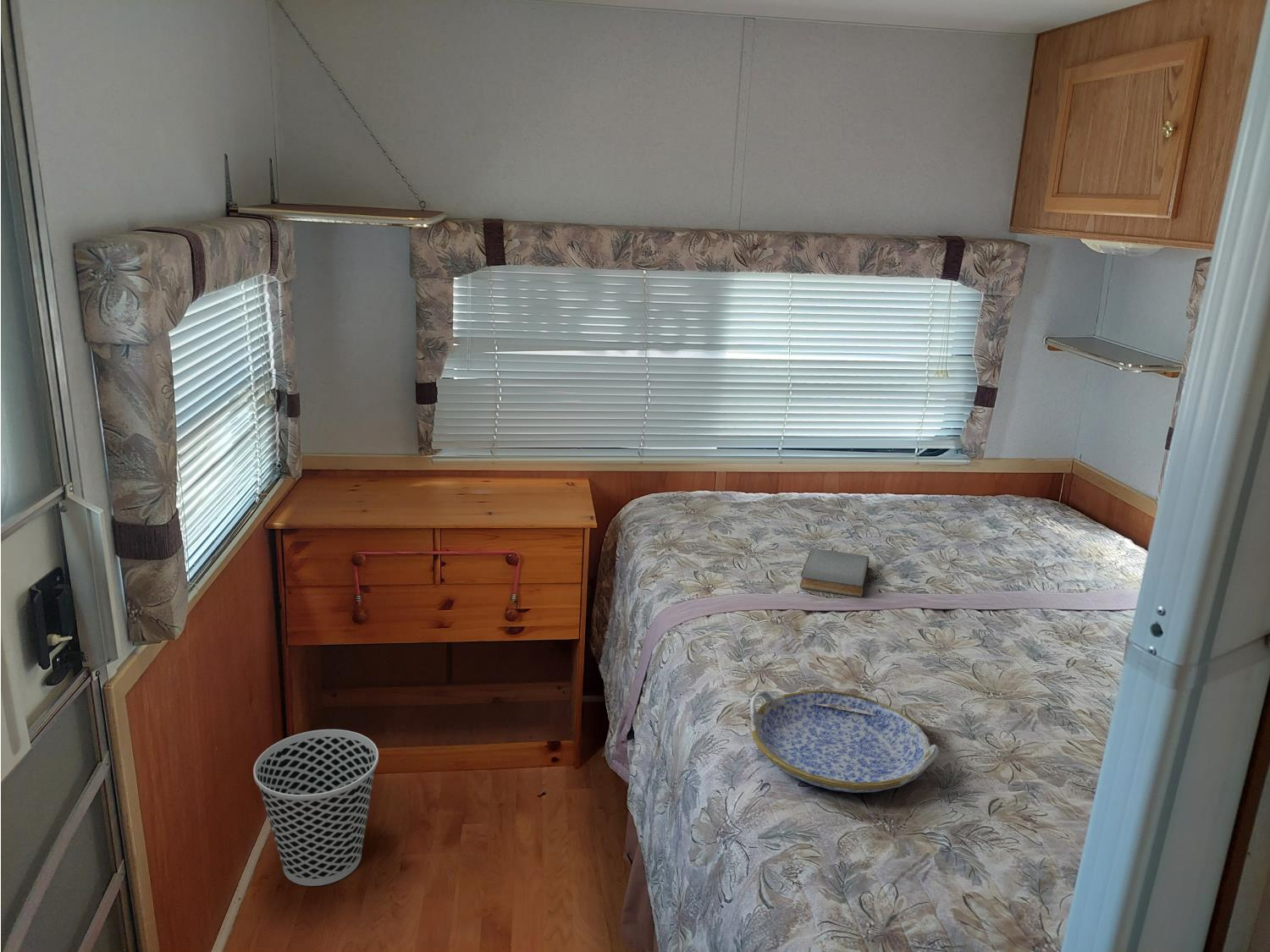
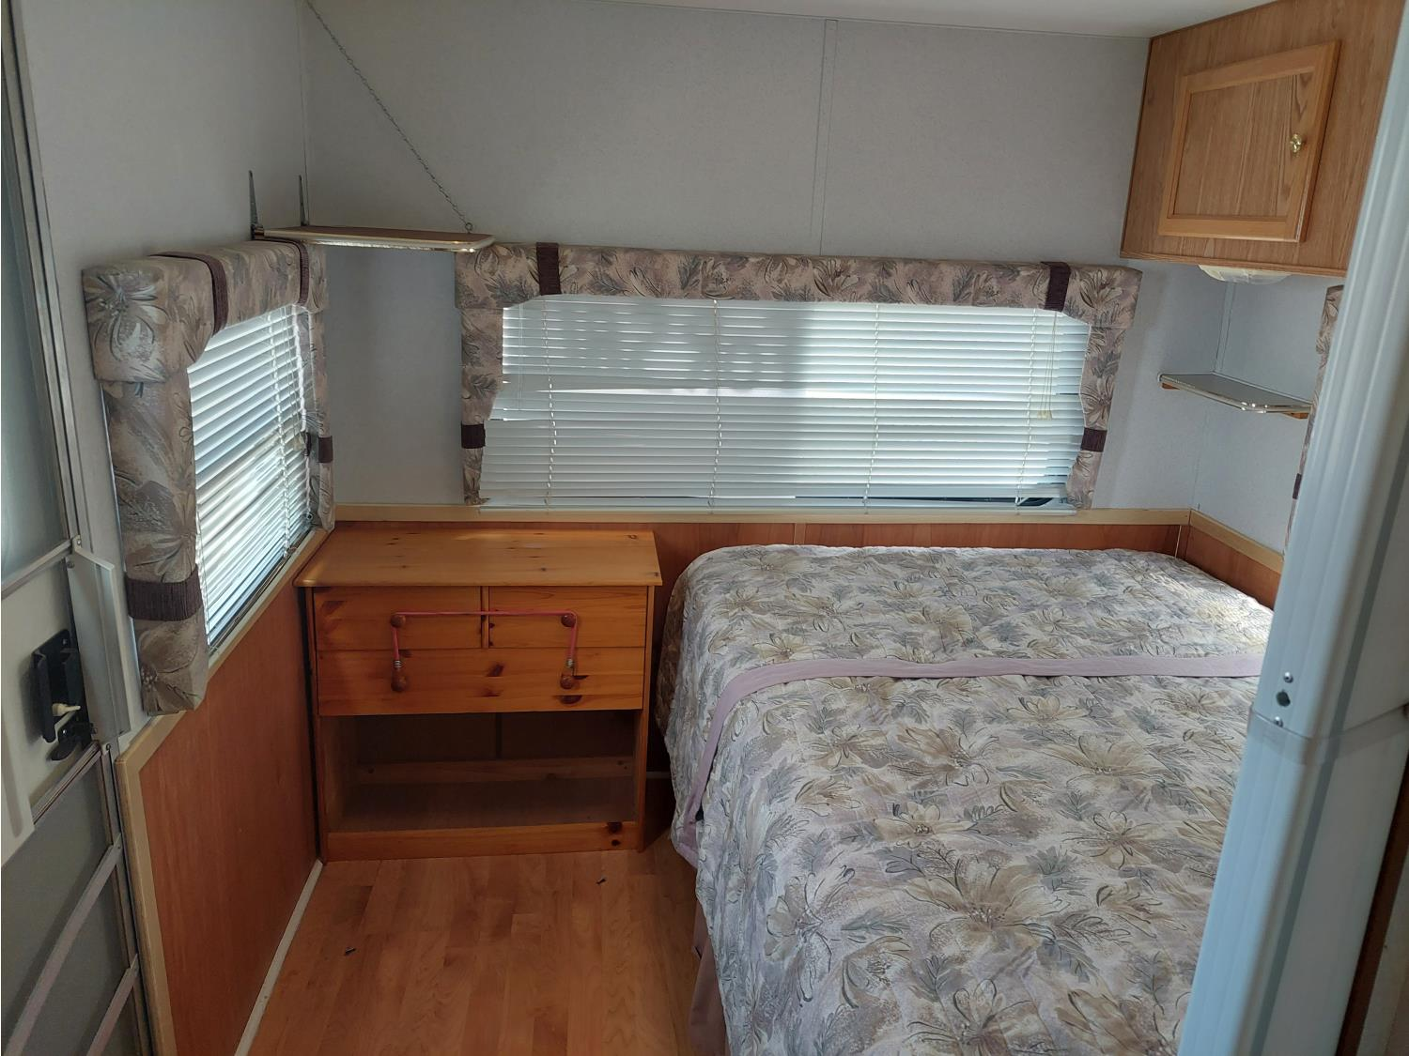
- wastebasket [252,729,379,887]
- serving tray [749,690,940,794]
- book [799,548,870,597]
